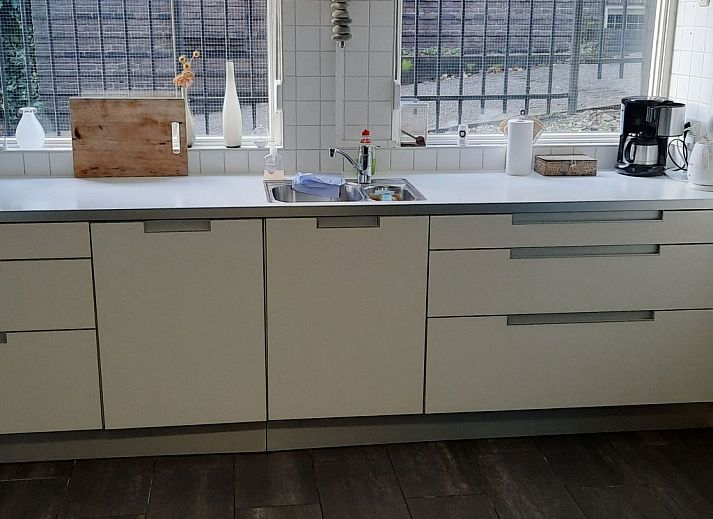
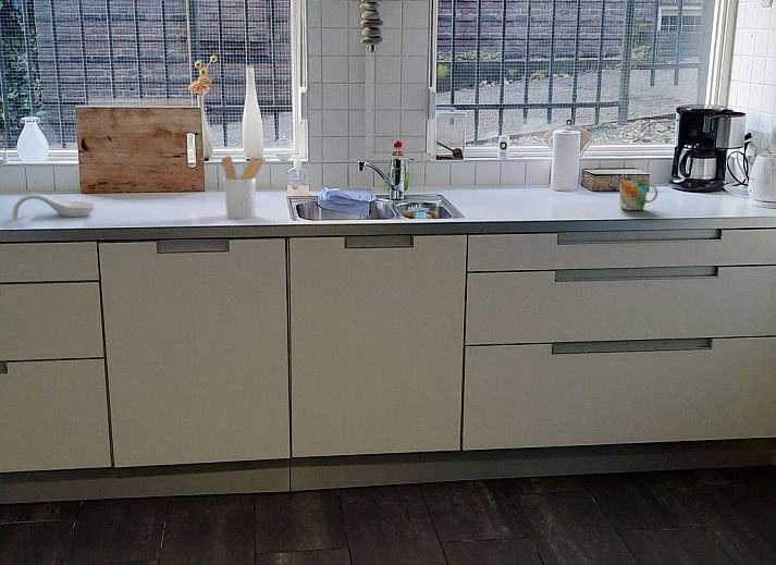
+ utensil holder [221,155,267,220]
+ mug [618,176,658,211]
+ spoon rest [11,193,97,220]
